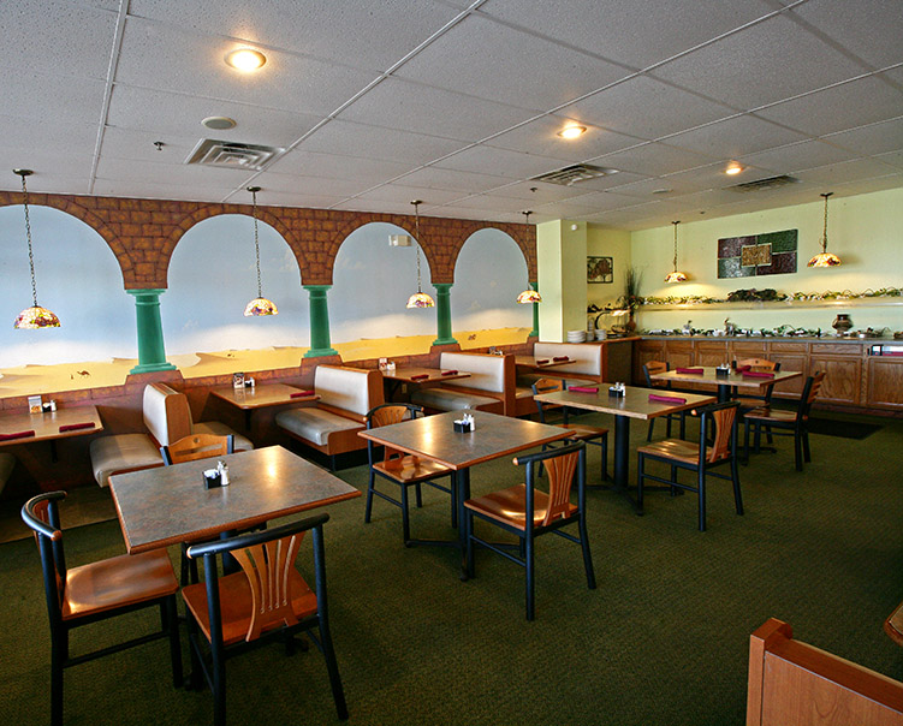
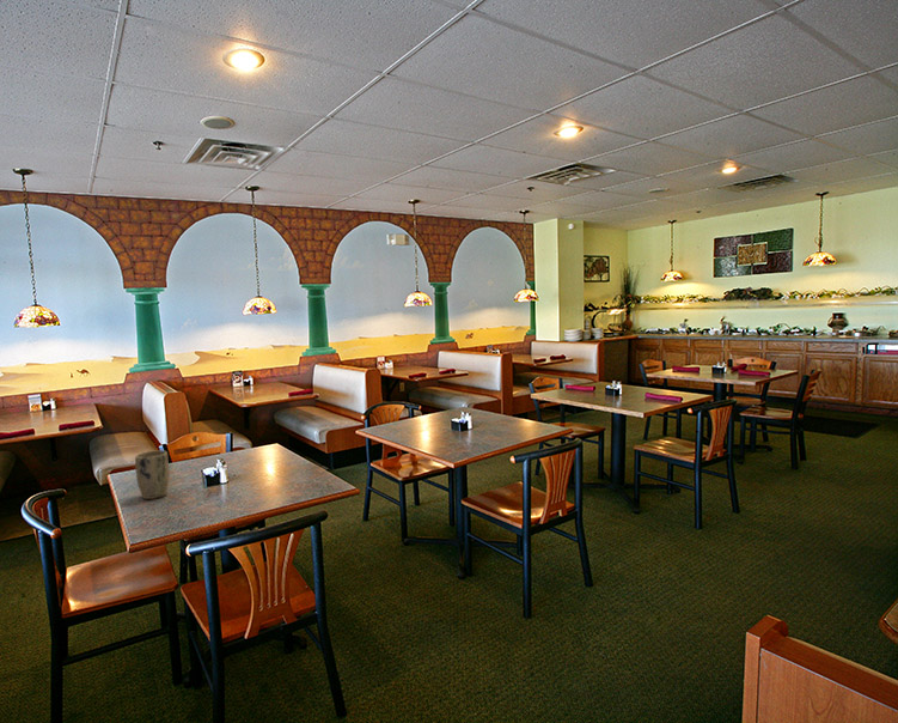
+ plant pot [134,449,170,500]
